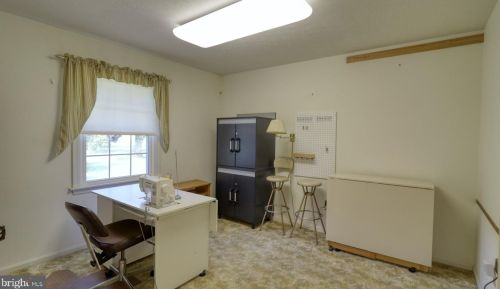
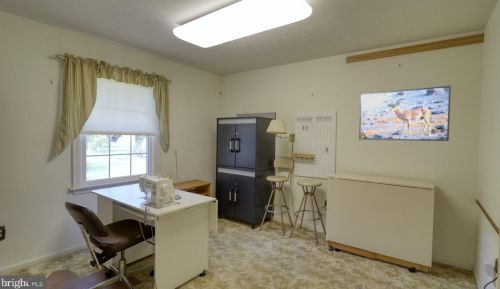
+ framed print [358,85,452,142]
